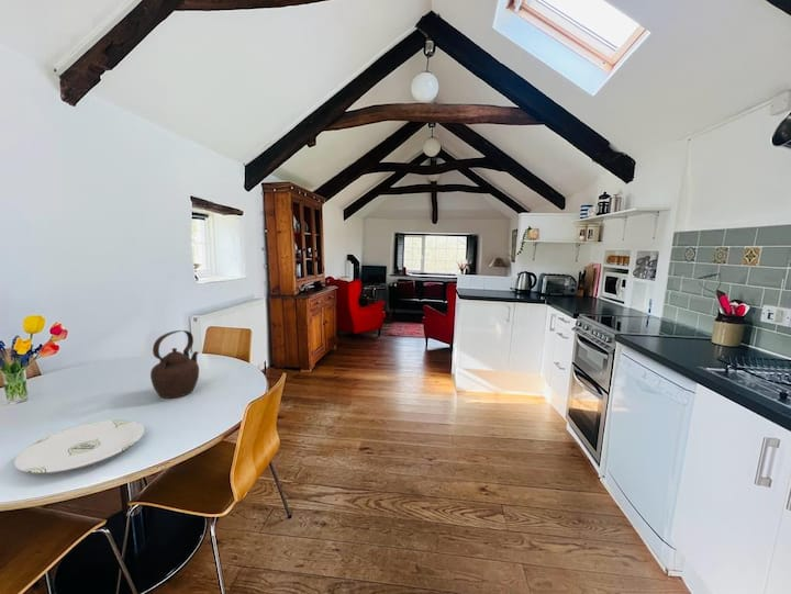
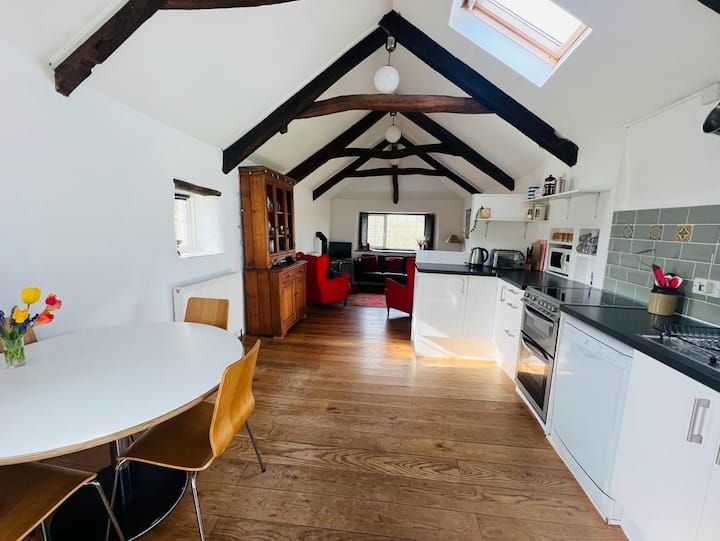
- teapot [149,329,200,400]
- plate [13,419,145,474]
